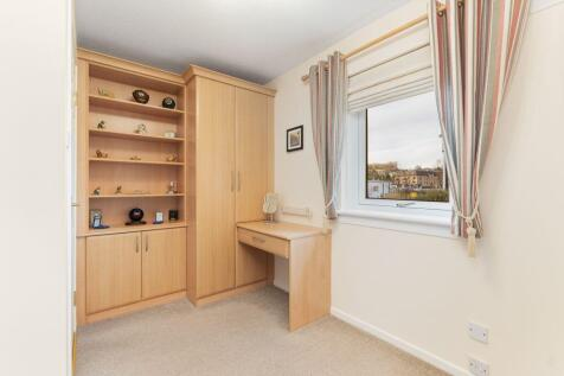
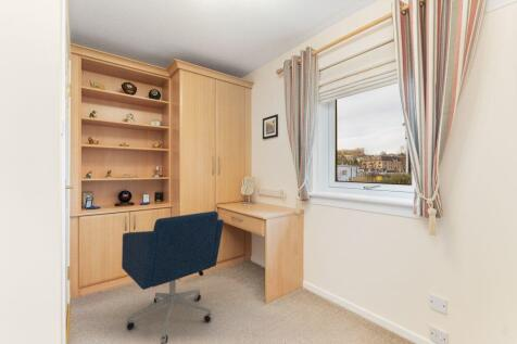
+ office chair [121,211,225,344]
